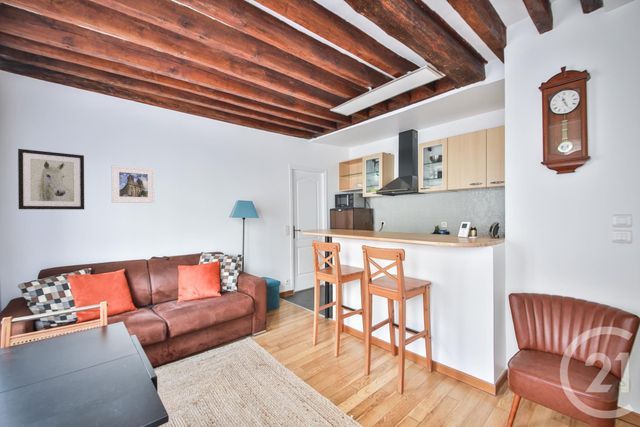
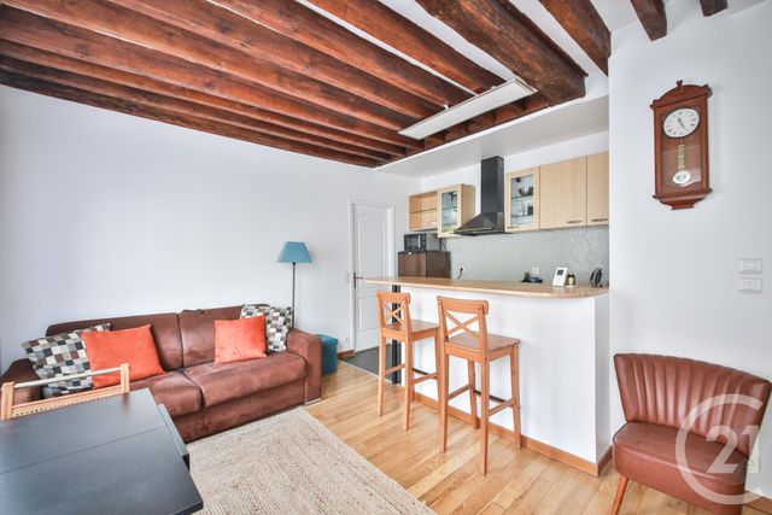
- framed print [110,164,156,204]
- wall art [17,148,85,210]
